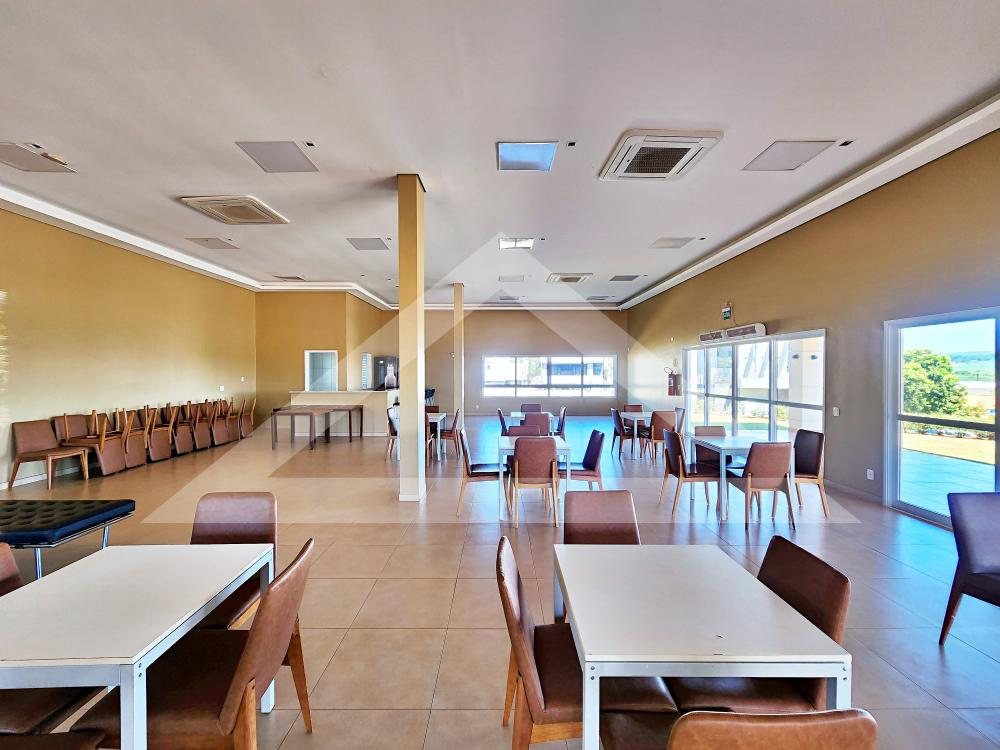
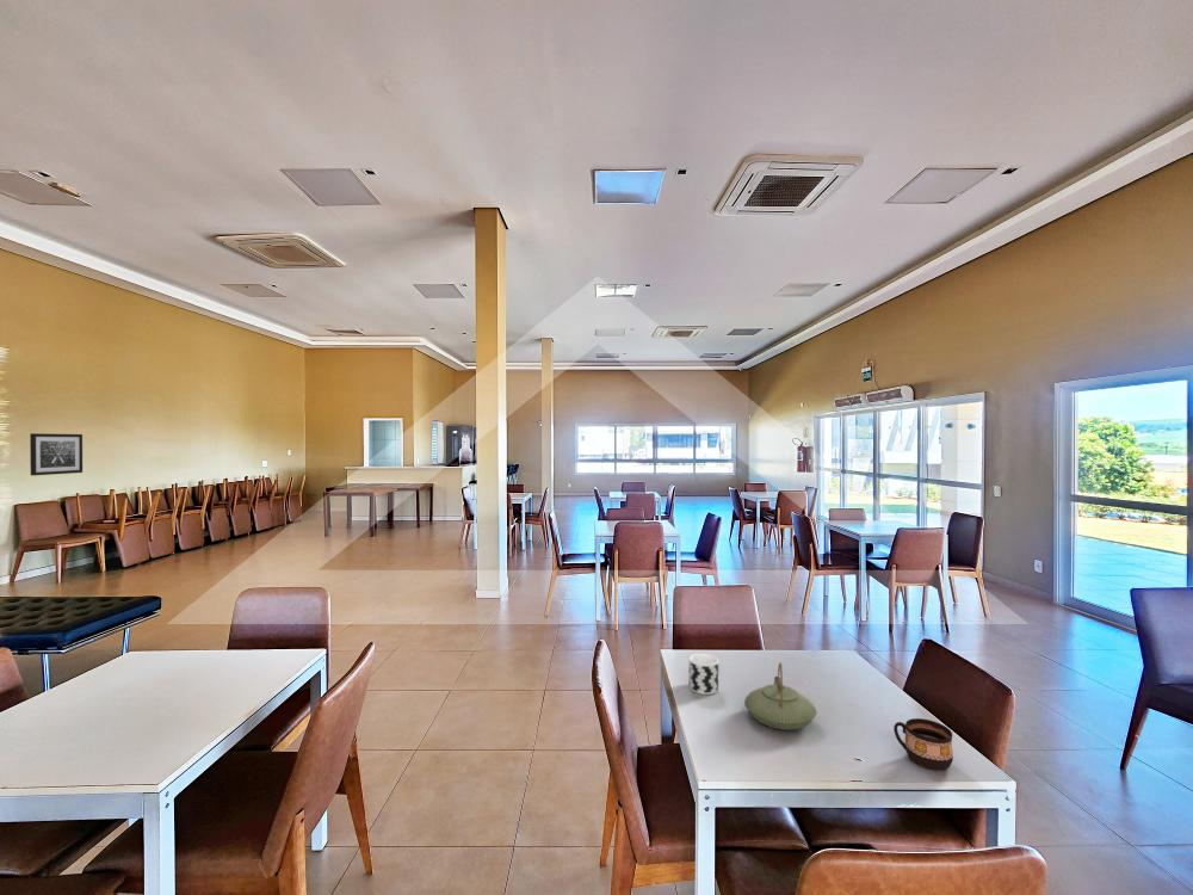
+ wall art [29,432,84,476]
+ cup [688,653,719,696]
+ teapot [743,661,818,732]
+ cup [892,717,954,771]
